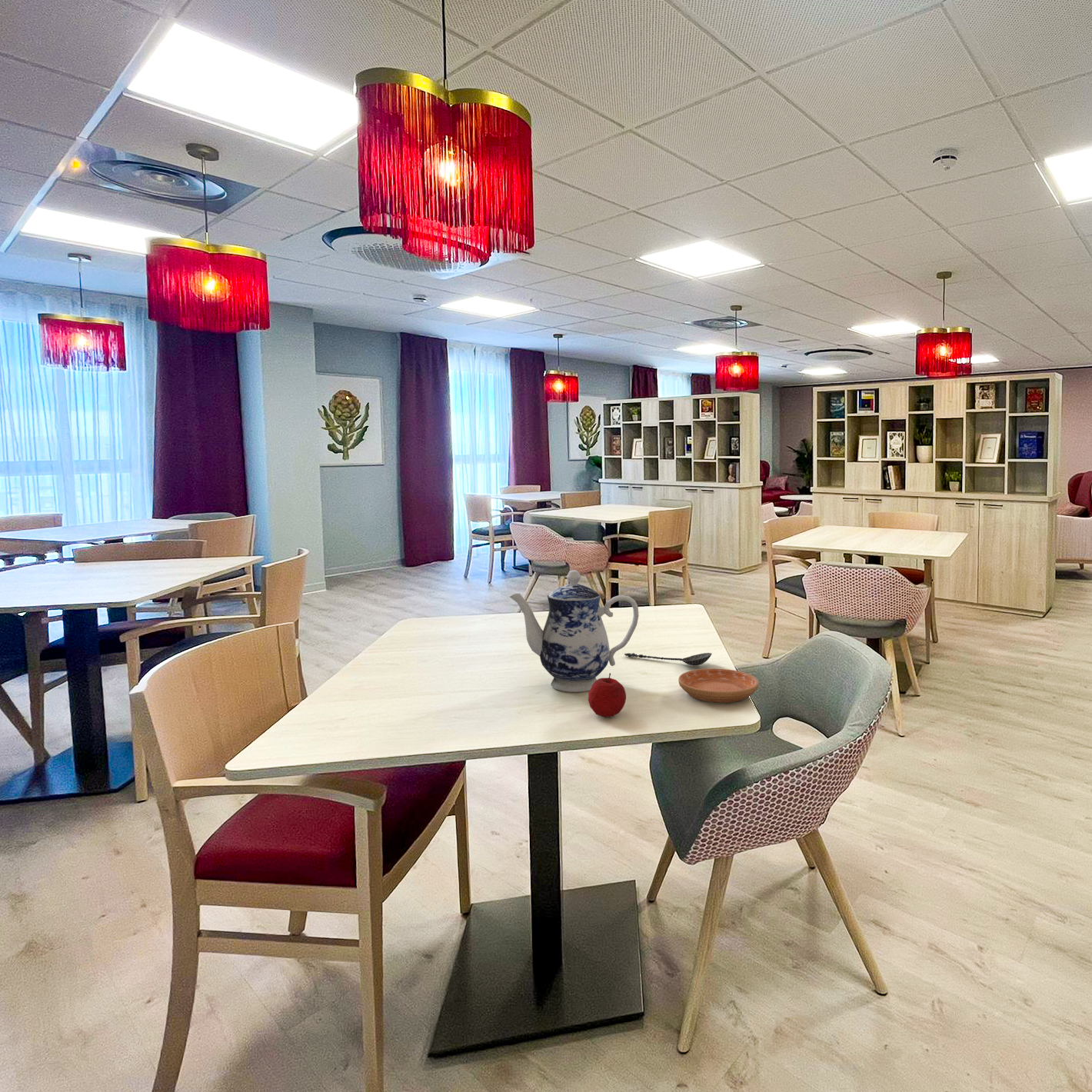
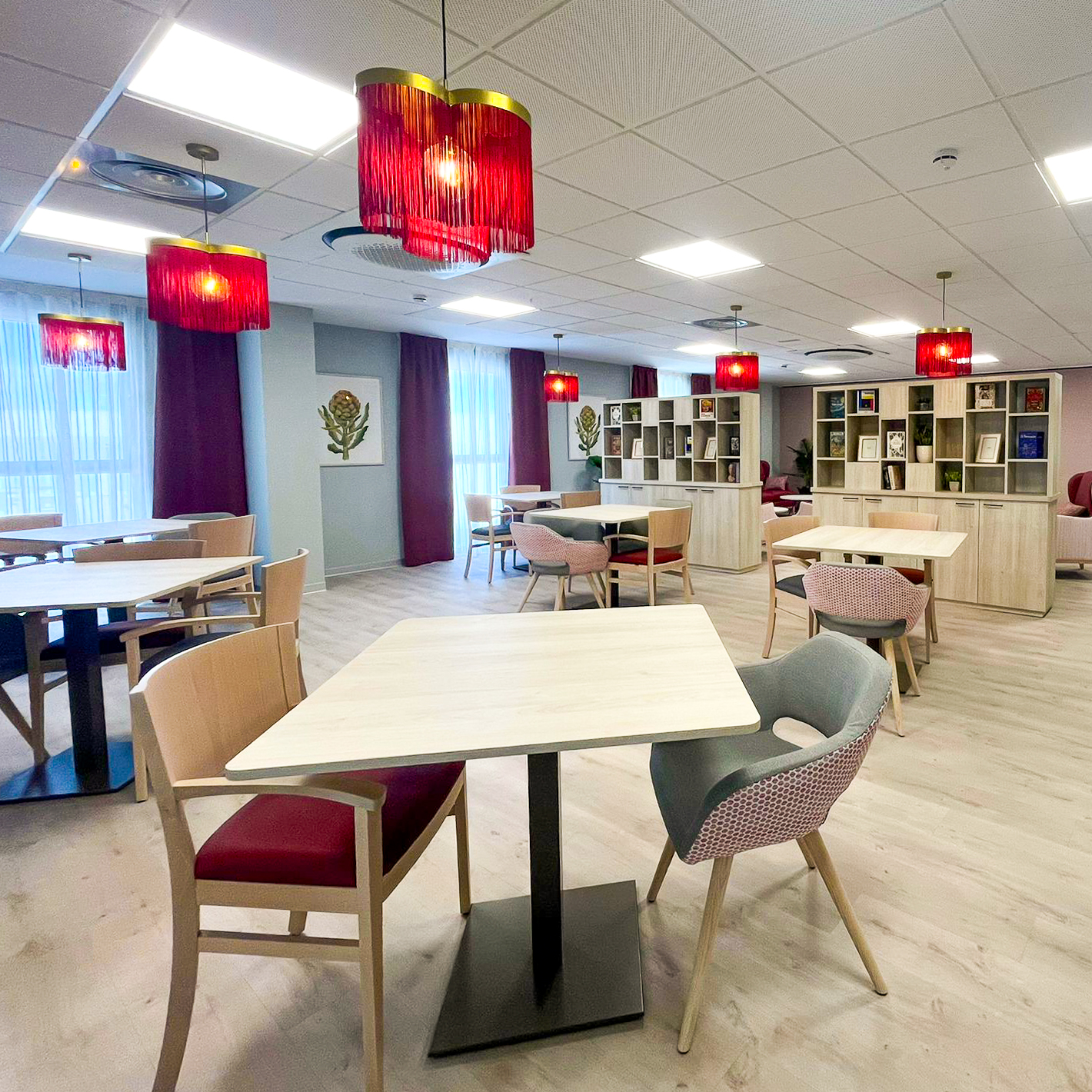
- teapot [509,570,640,693]
- apple [588,672,627,717]
- saucer [678,668,760,704]
- spoon [624,652,712,667]
